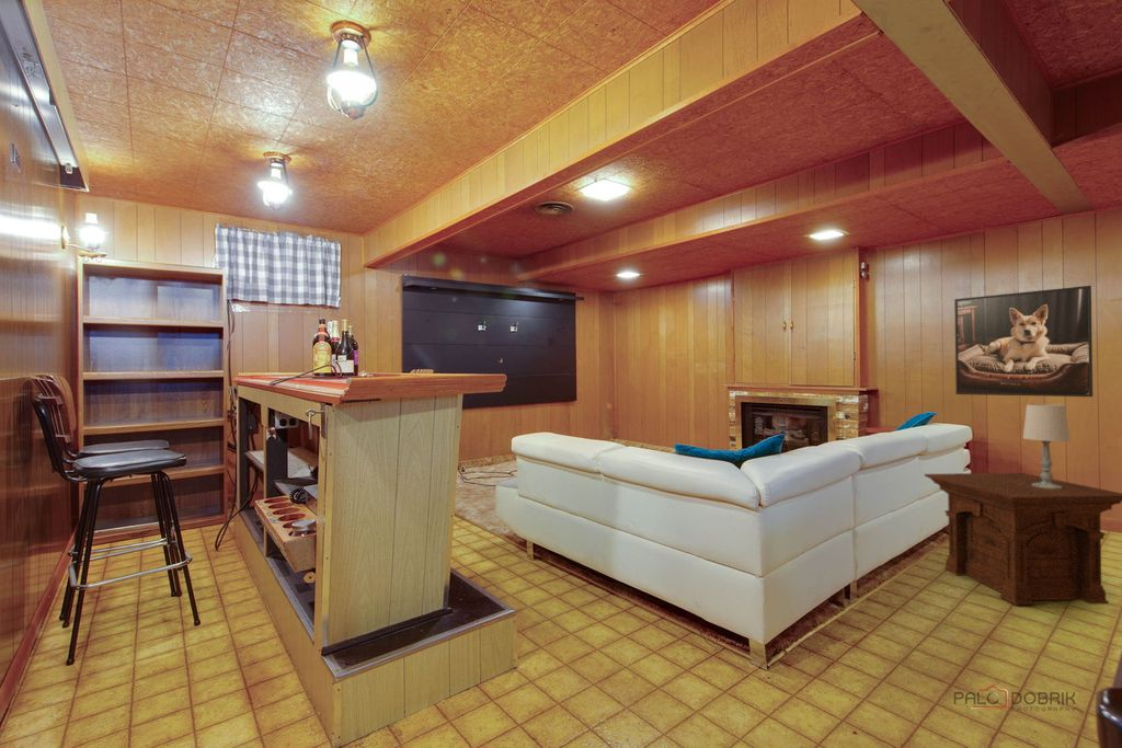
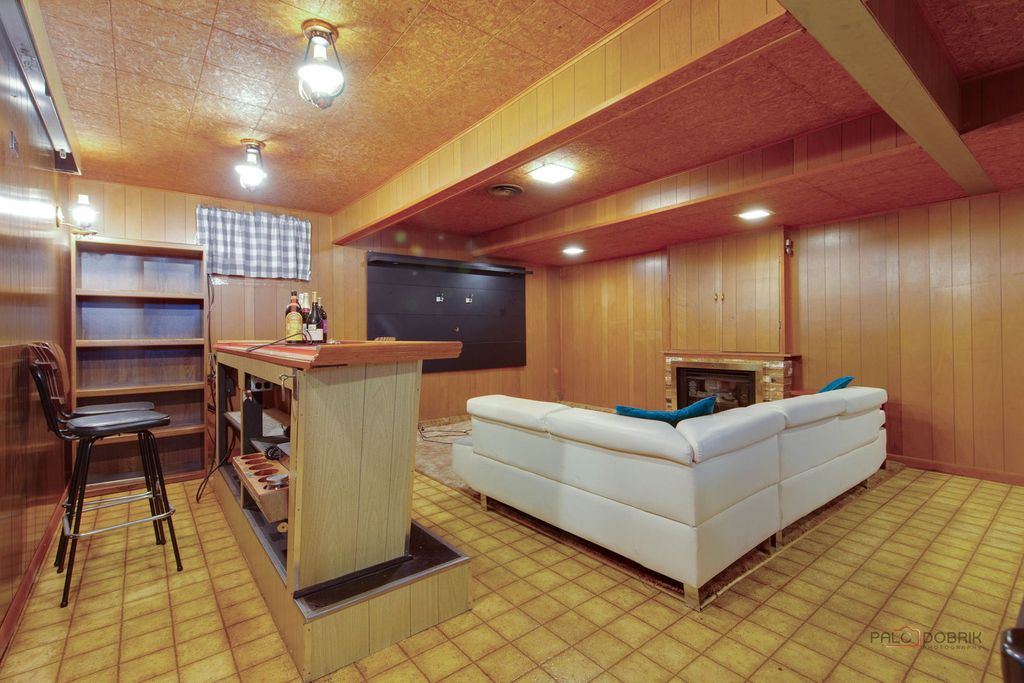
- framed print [953,285,1094,398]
- table lamp [1022,403,1072,490]
- side table [924,472,1122,606]
